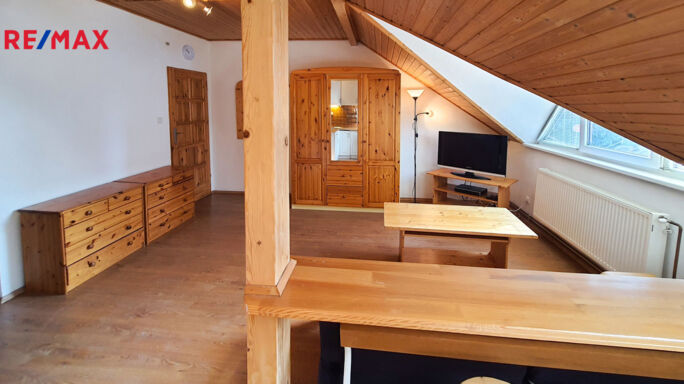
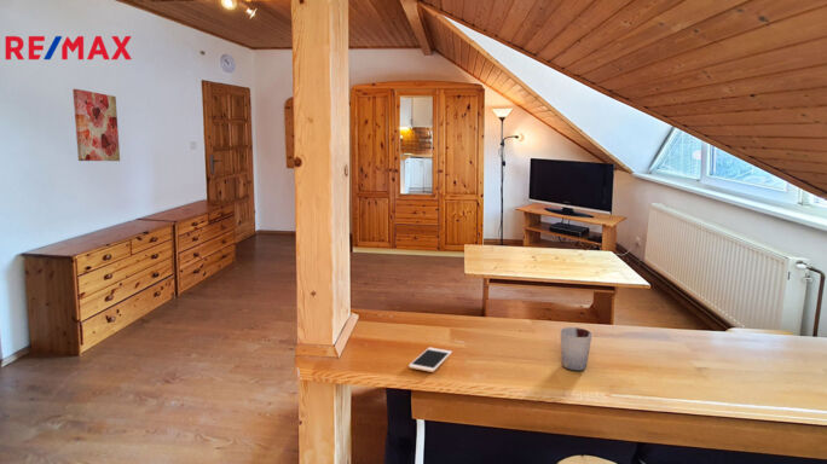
+ cell phone [407,347,453,373]
+ wall art [71,88,121,162]
+ cup [560,326,594,371]
